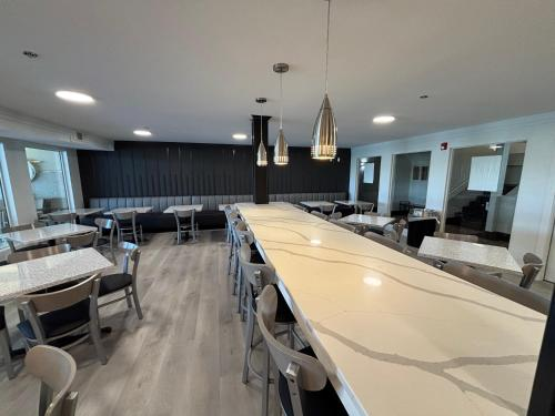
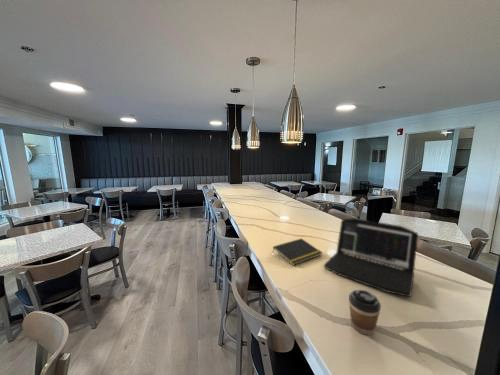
+ notepad [272,237,323,266]
+ coffee cup [348,289,382,336]
+ laptop [323,217,419,298]
